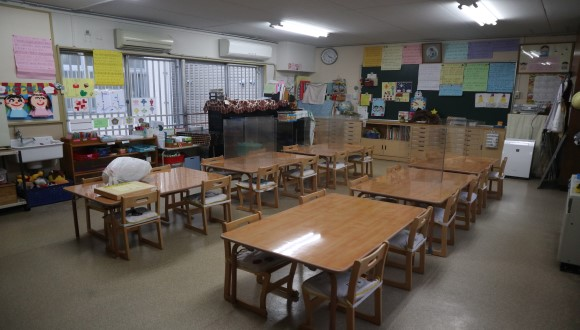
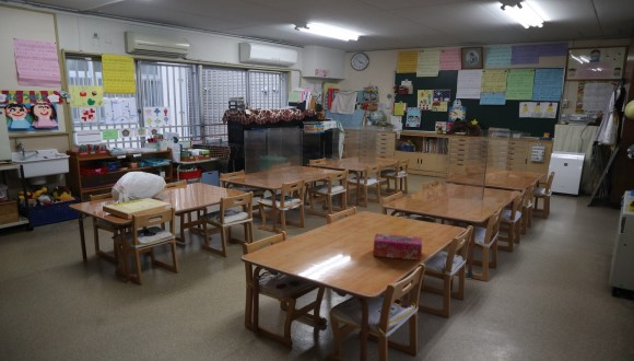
+ tissue box [373,233,423,261]
